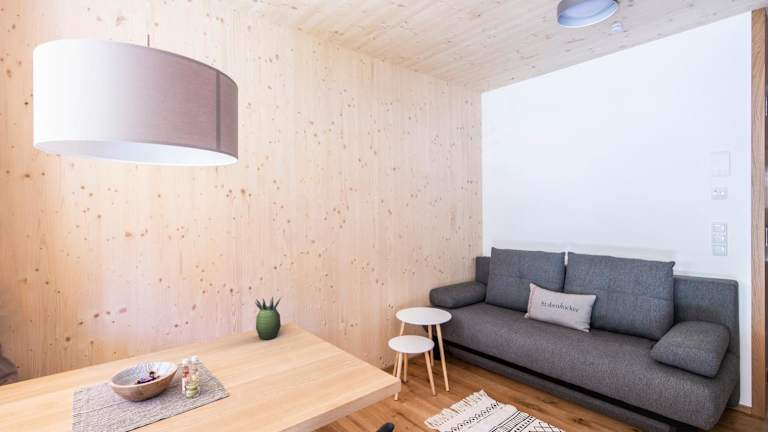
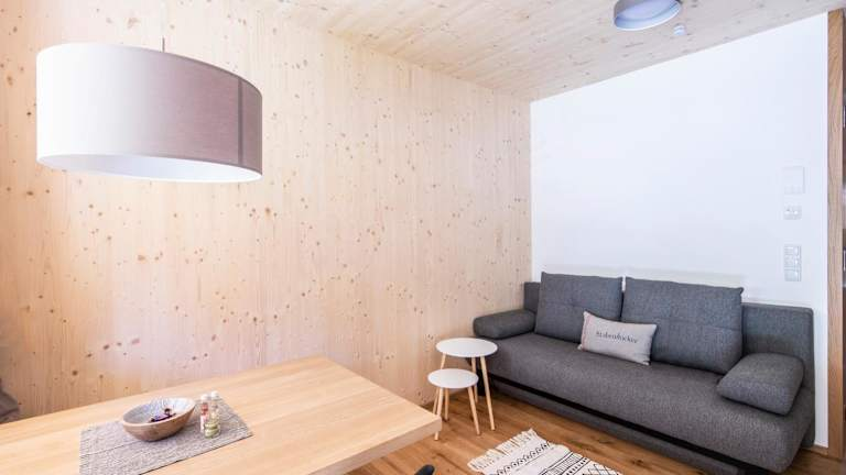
- succulent plant [254,296,282,340]
